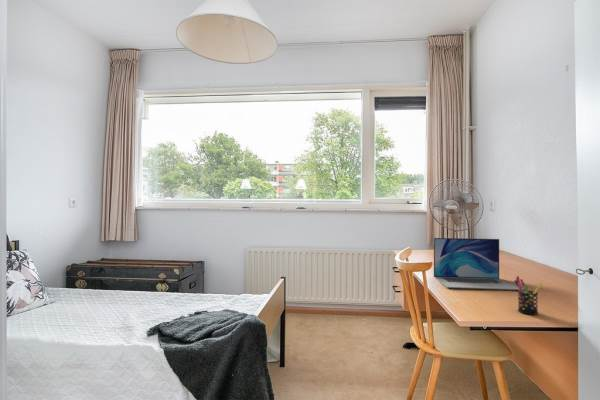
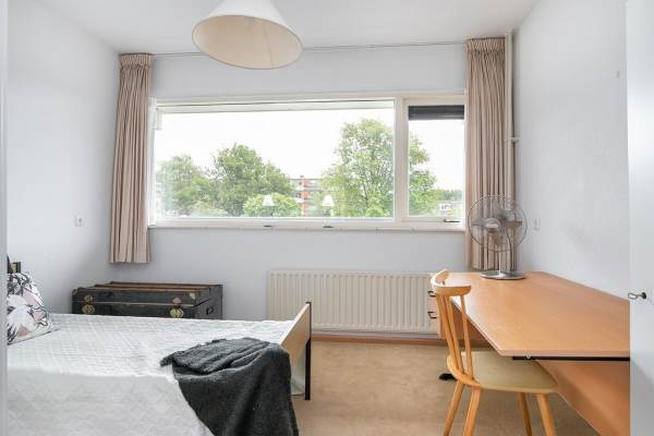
- pen holder [513,275,543,316]
- laptop [433,237,519,291]
